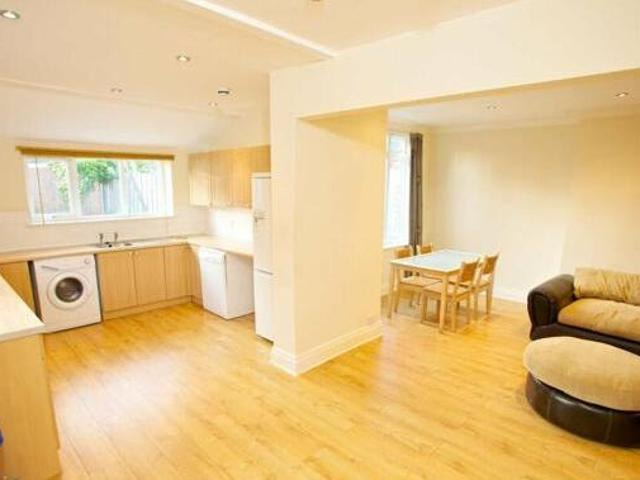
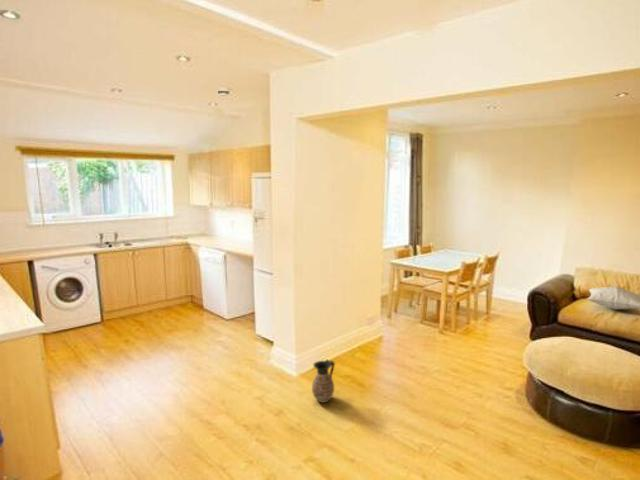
+ ceramic jug [311,358,336,404]
+ decorative pillow [586,285,640,311]
